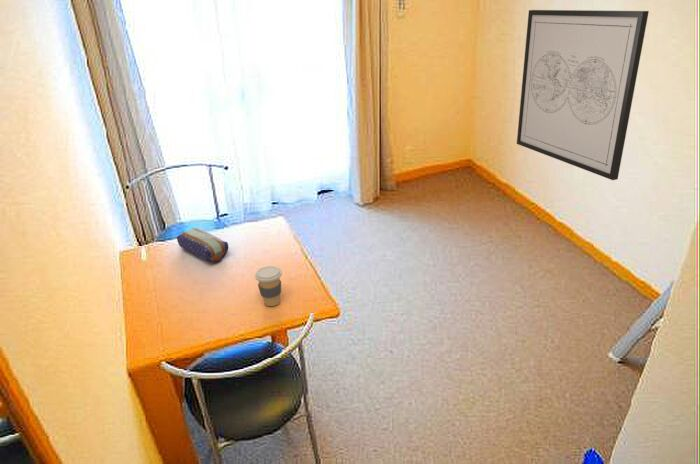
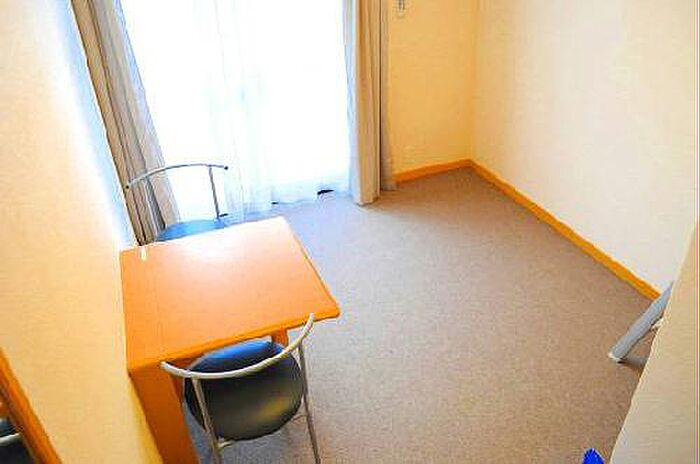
- pencil case [176,227,229,263]
- coffee cup [254,265,283,307]
- wall art [516,9,650,181]
